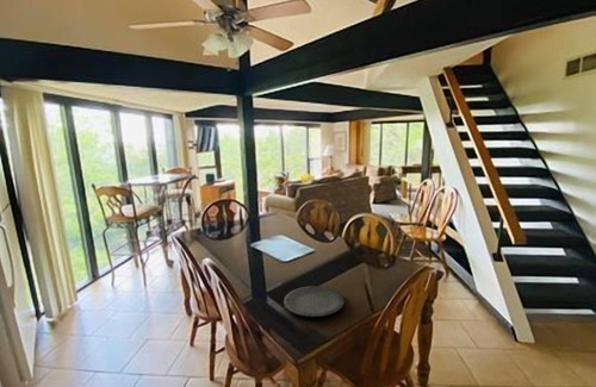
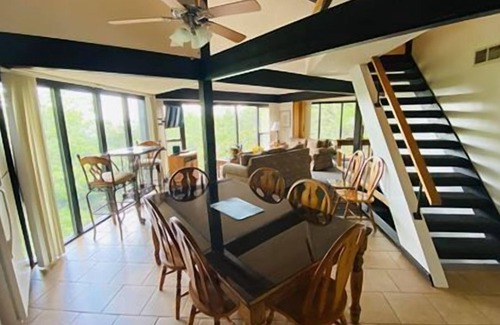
- plate [283,285,346,318]
